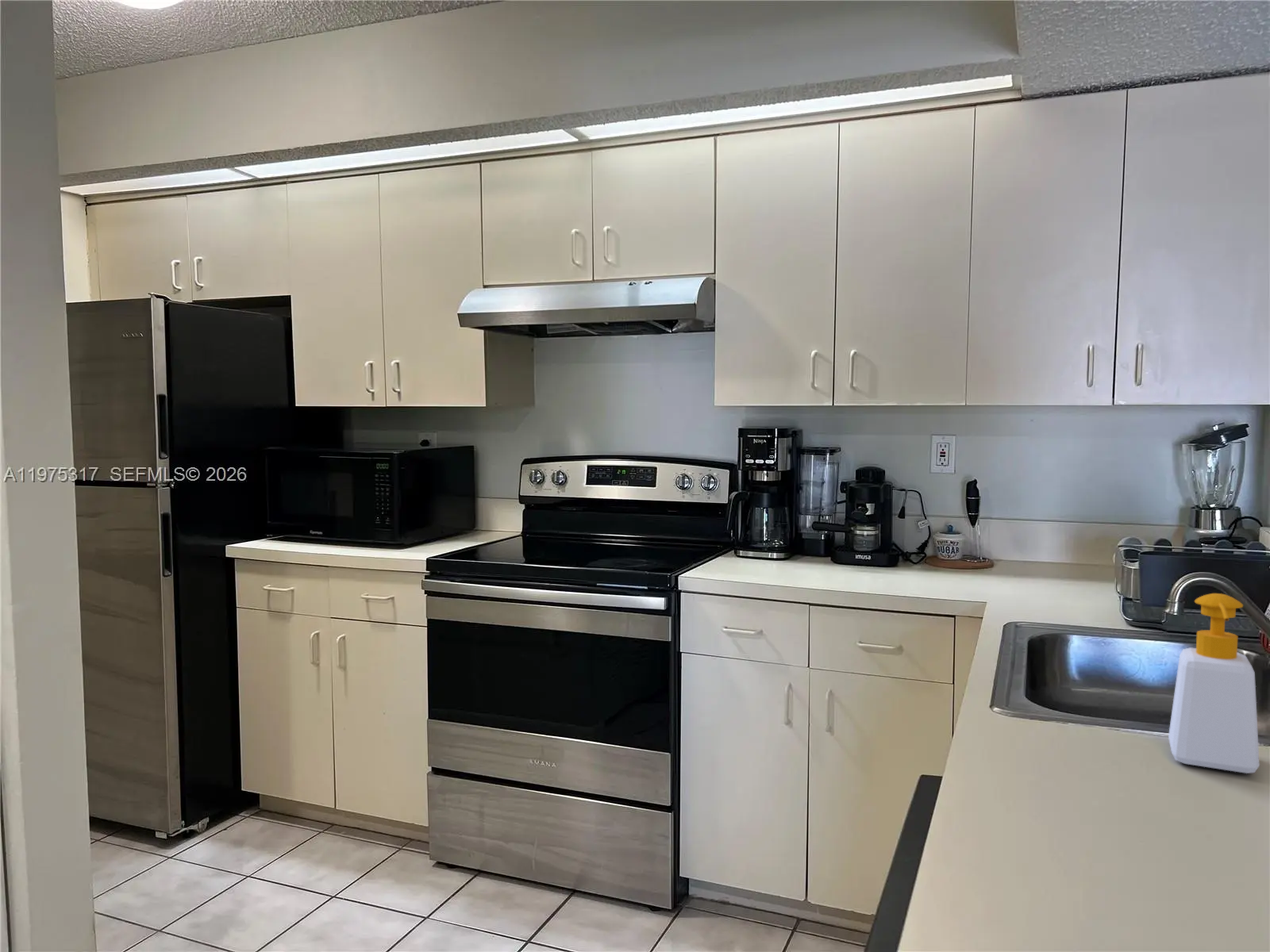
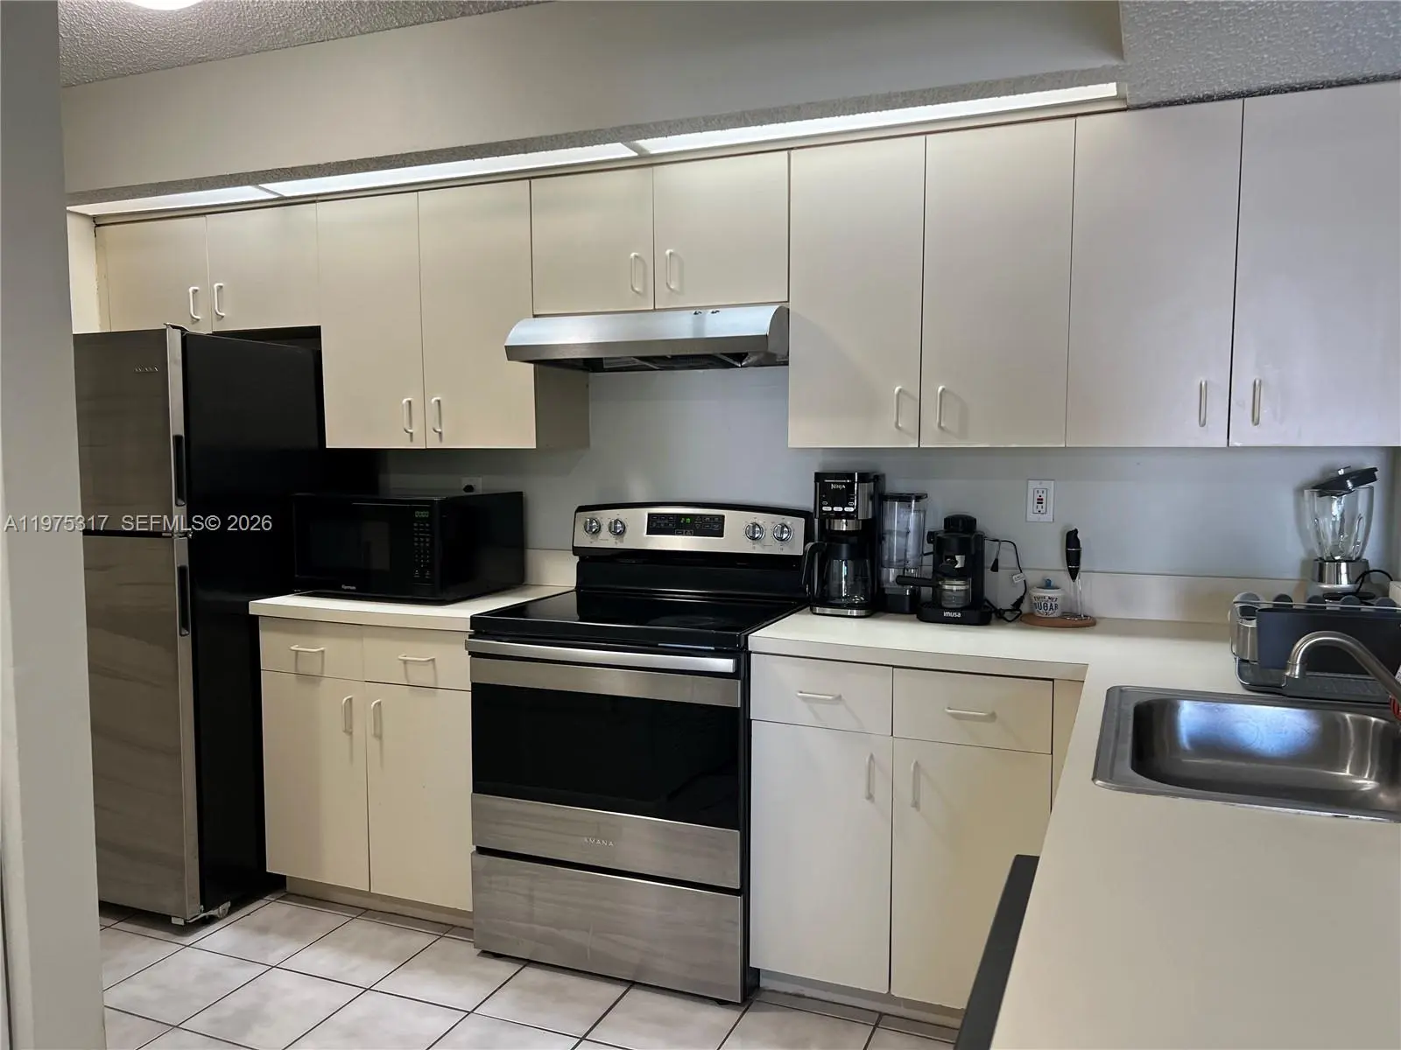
- soap bottle [1168,593,1260,774]
